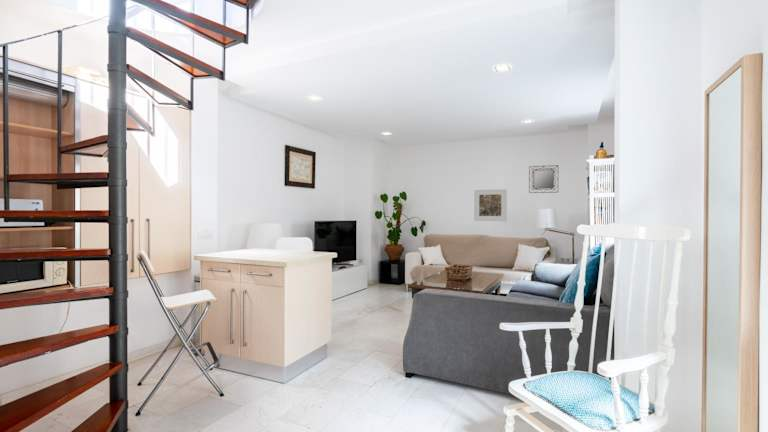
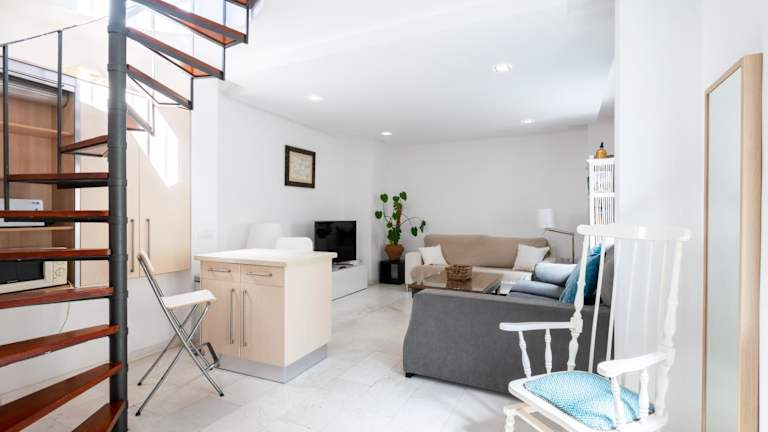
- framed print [473,188,508,222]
- home mirror [528,164,559,194]
